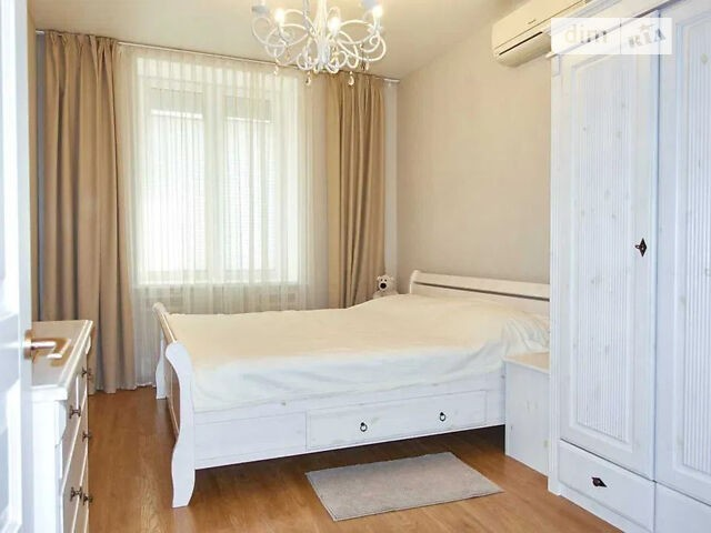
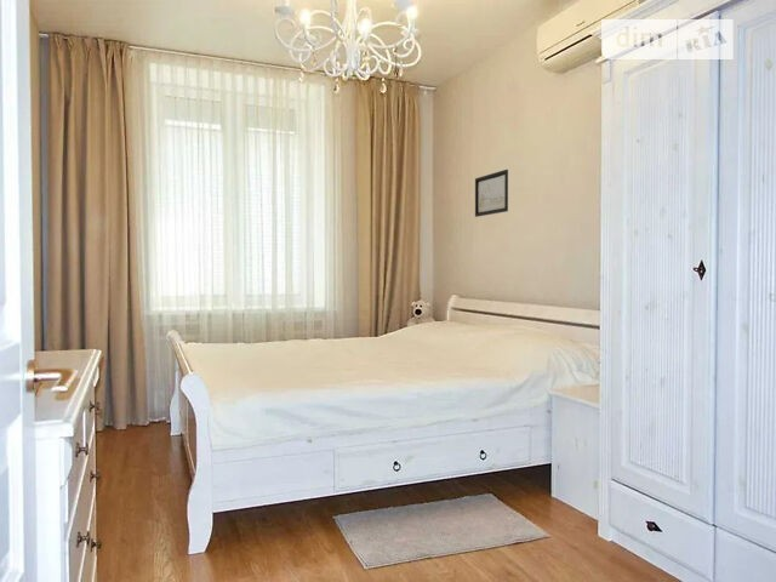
+ wall art [474,169,509,218]
